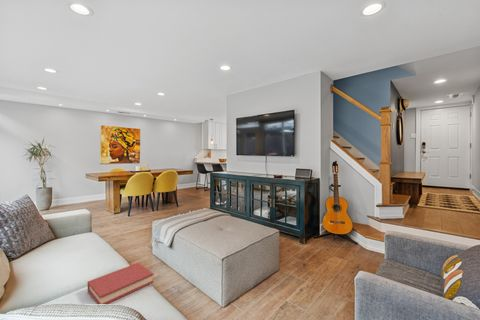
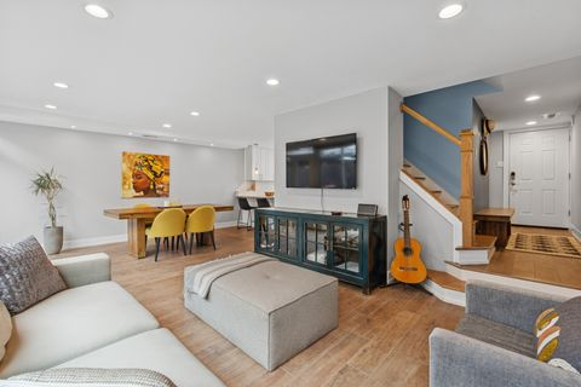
- hardback book [87,262,154,305]
